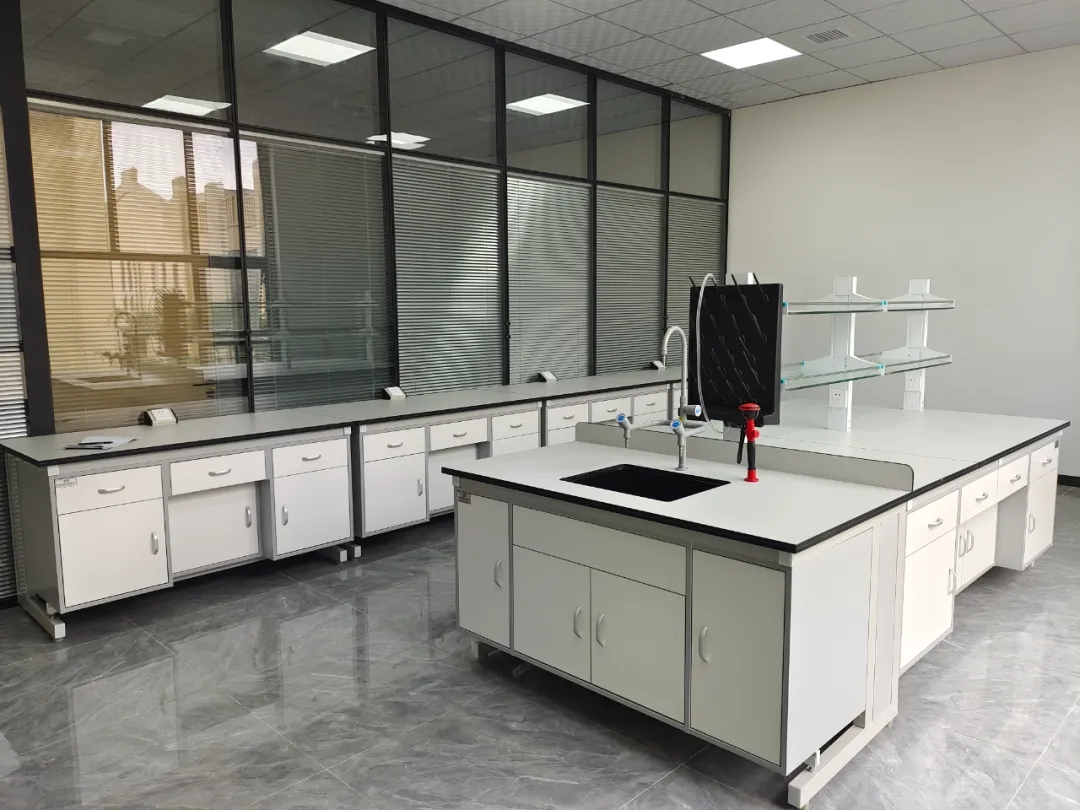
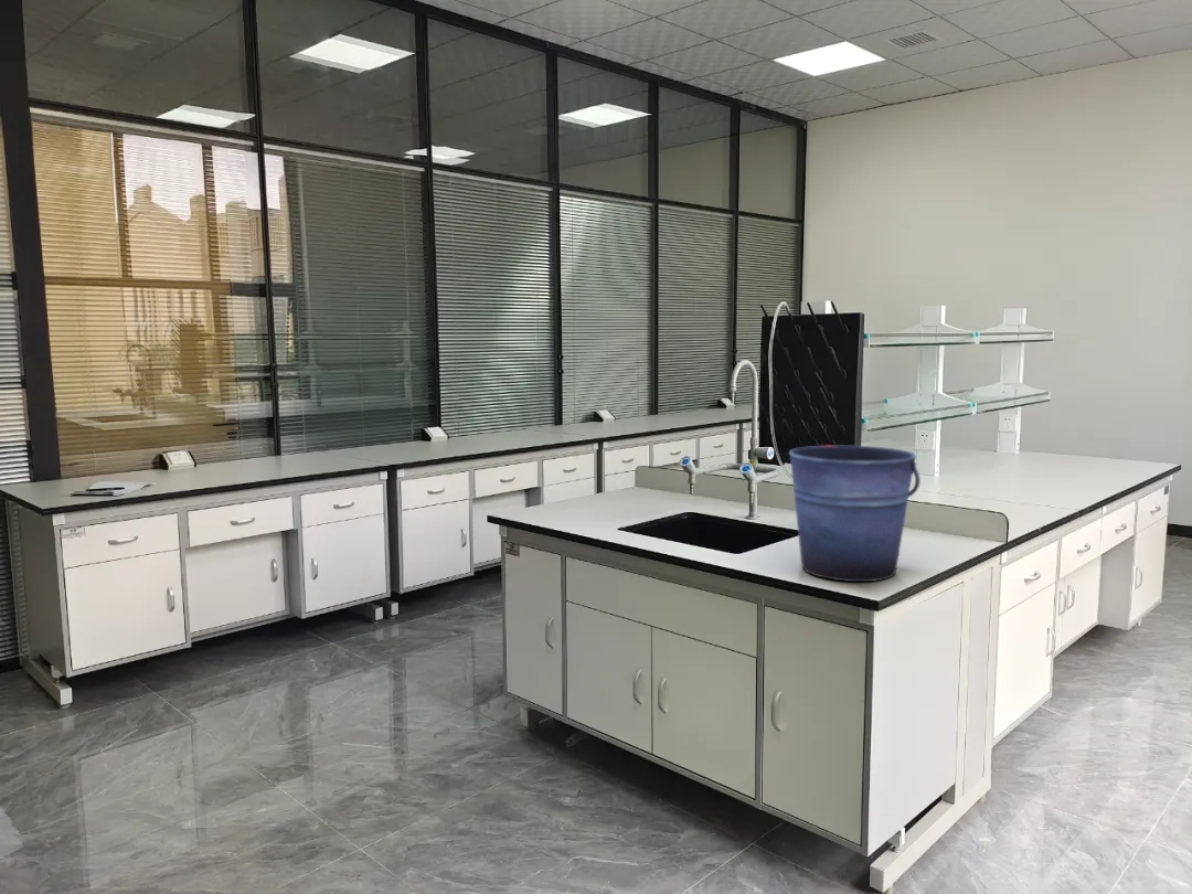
+ bucket [788,445,922,583]
